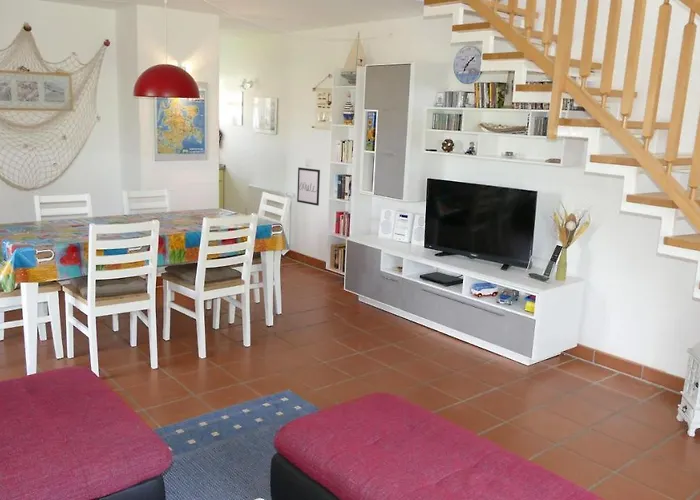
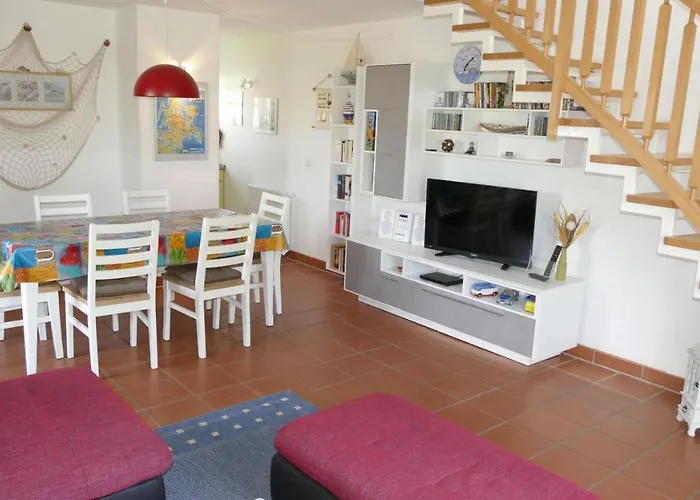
- wall art [296,167,321,207]
